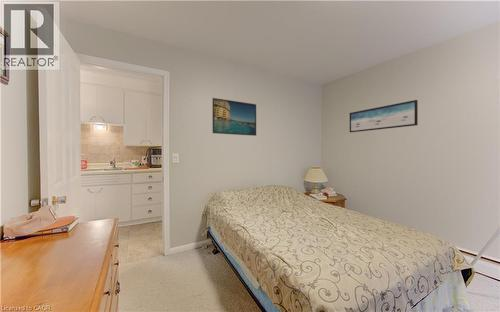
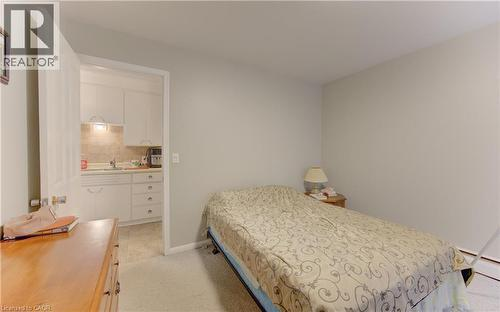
- wall art [349,99,419,133]
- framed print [212,97,257,137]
